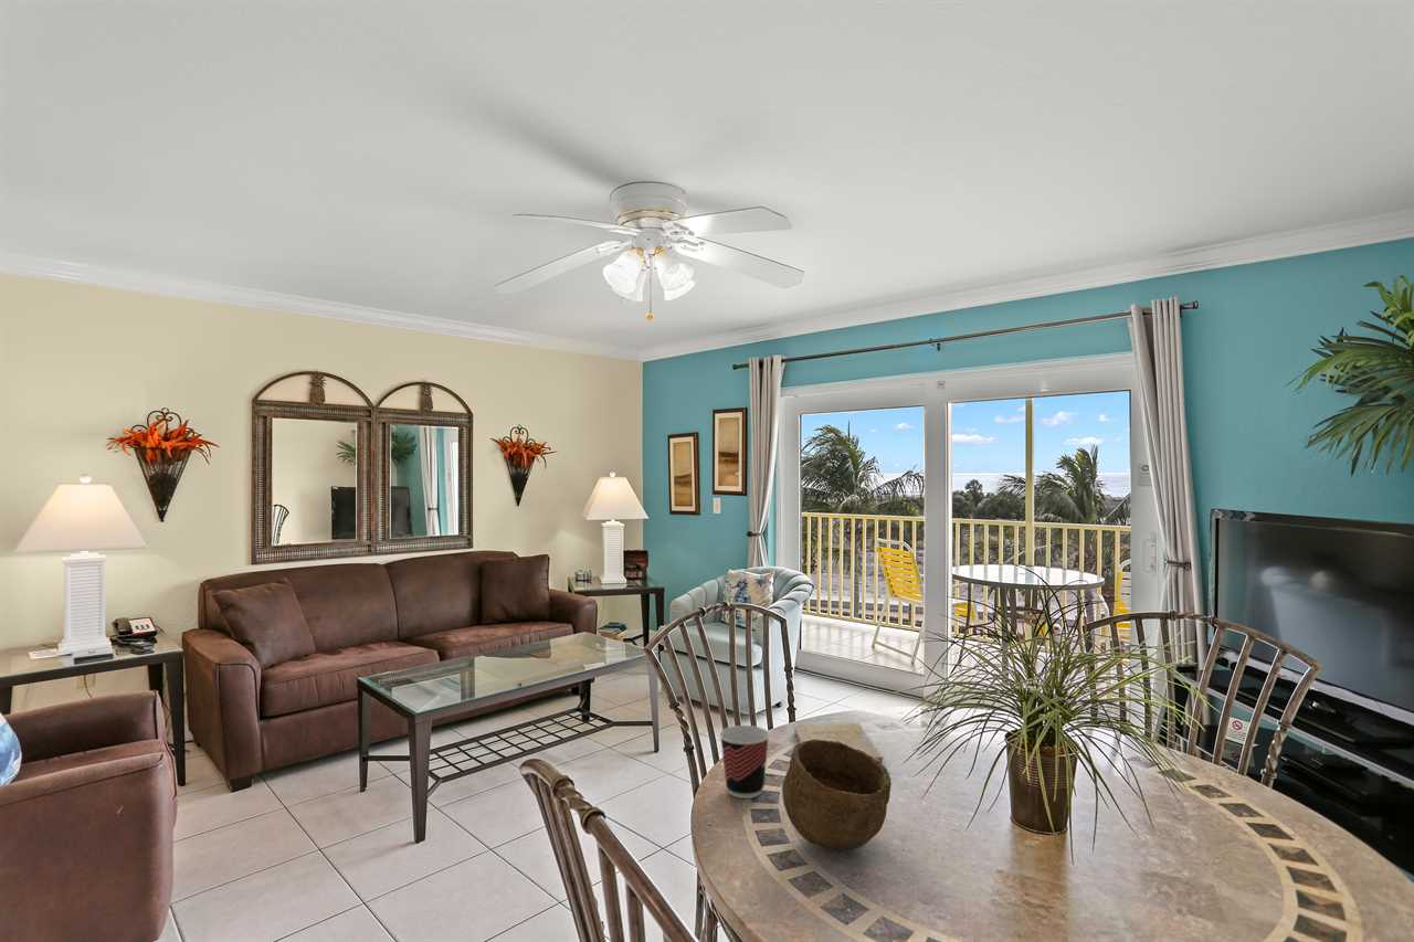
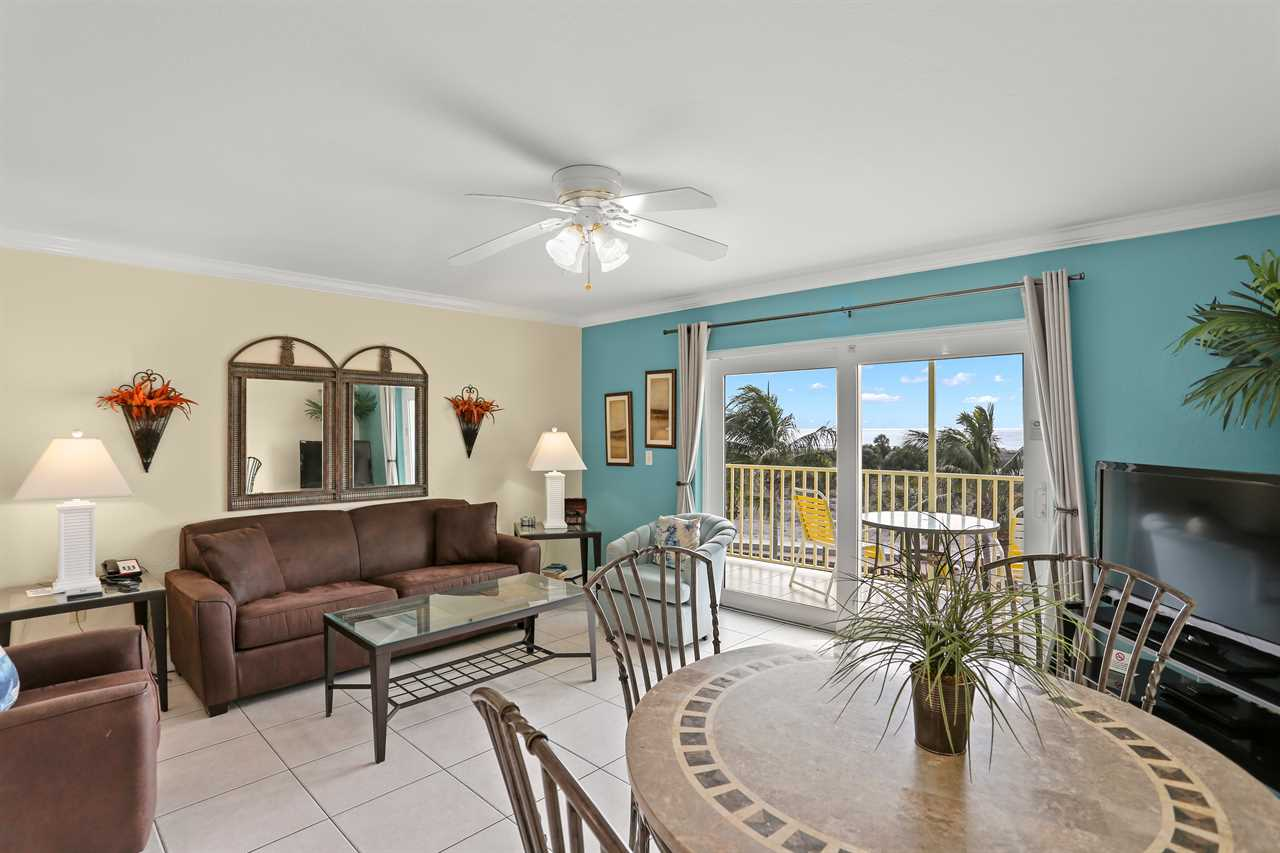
- bowl [781,739,893,851]
- book [793,721,887,768]
- cup [718,724,771,800]
